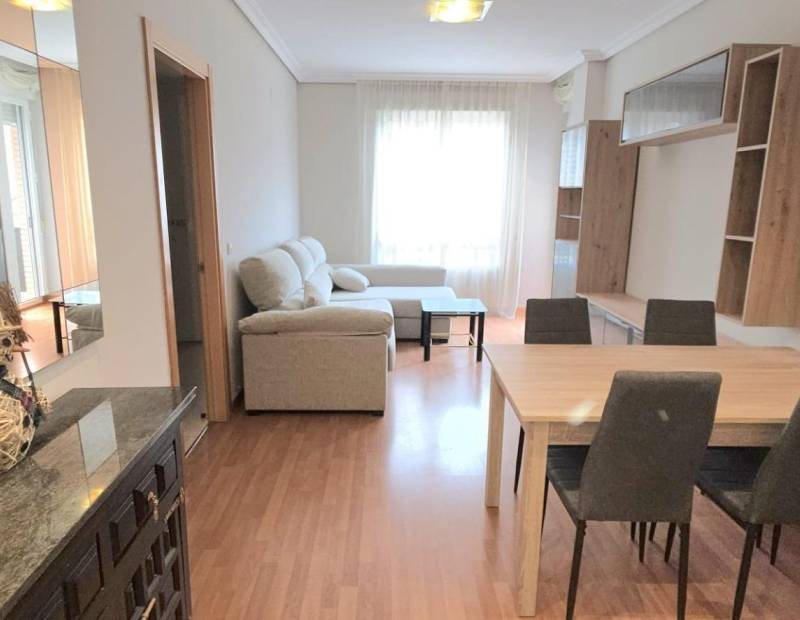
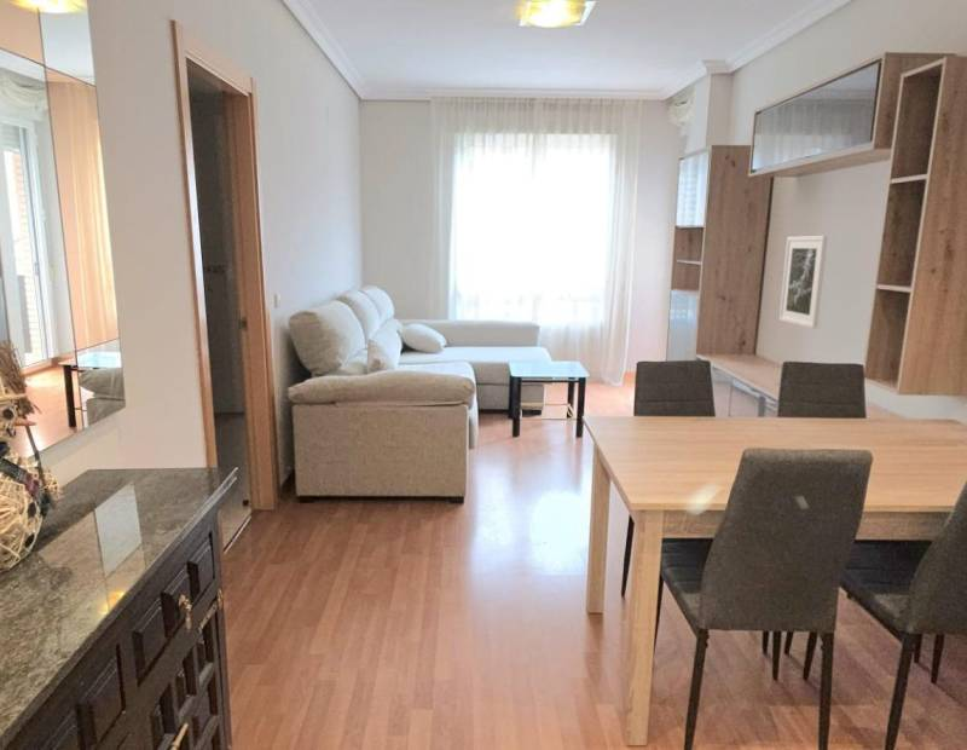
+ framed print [778,235,829,330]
